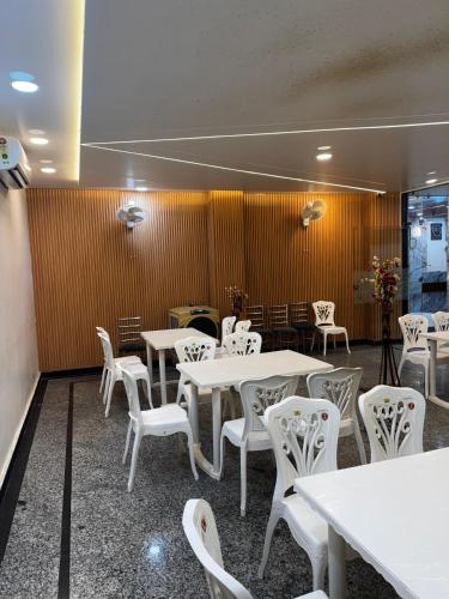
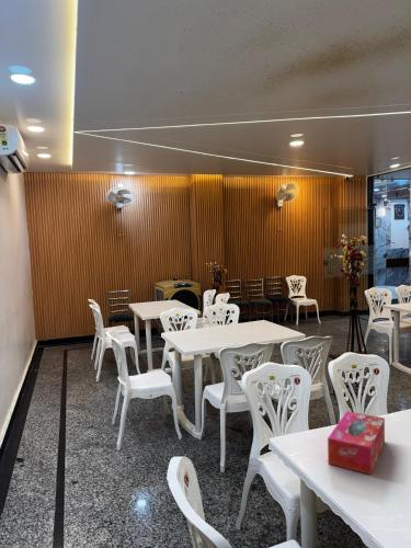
+ tissue box [327,410,386,476]
